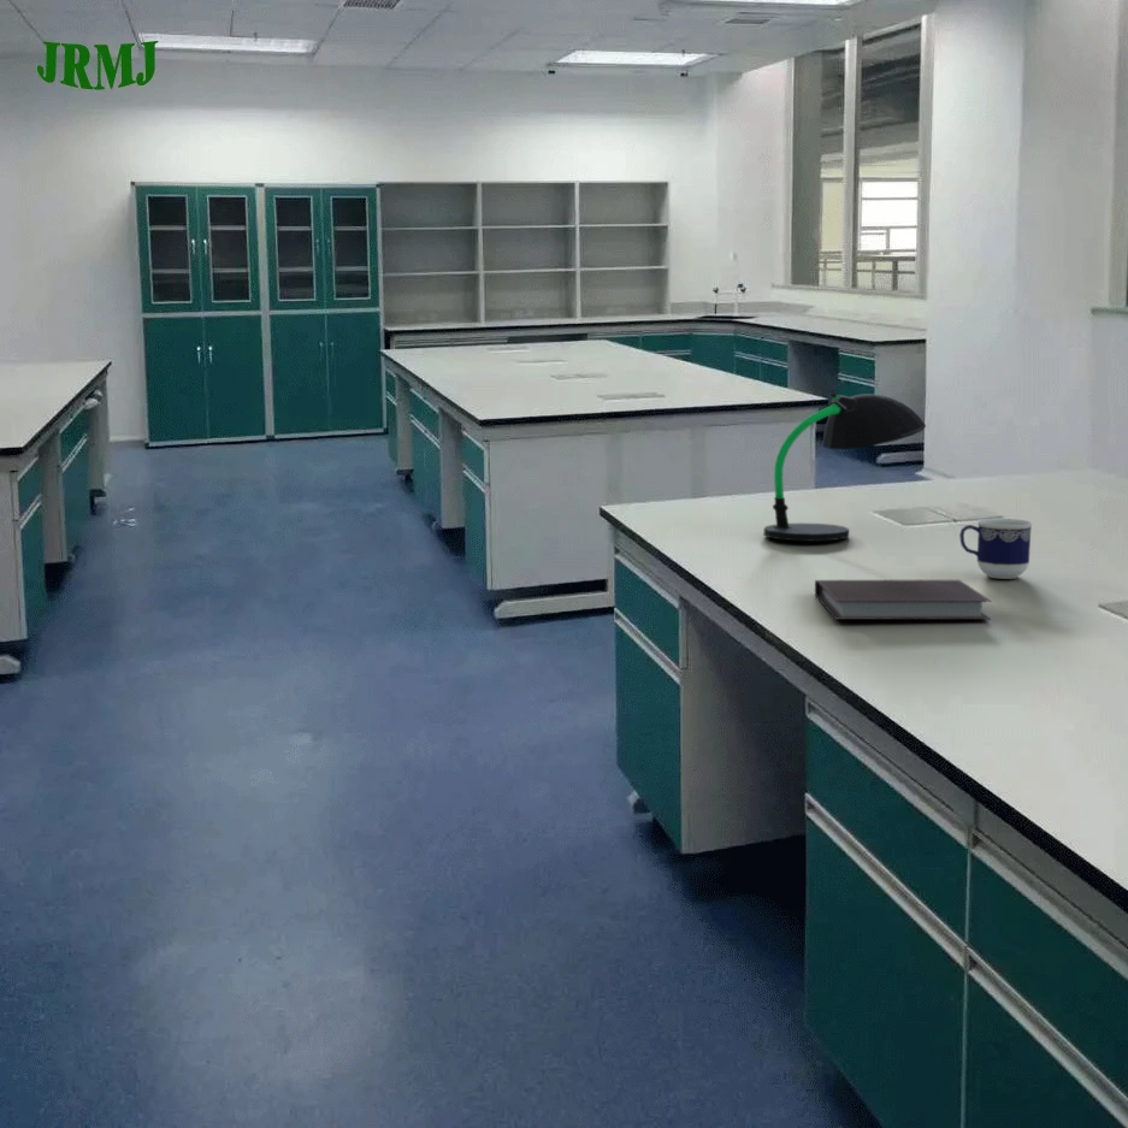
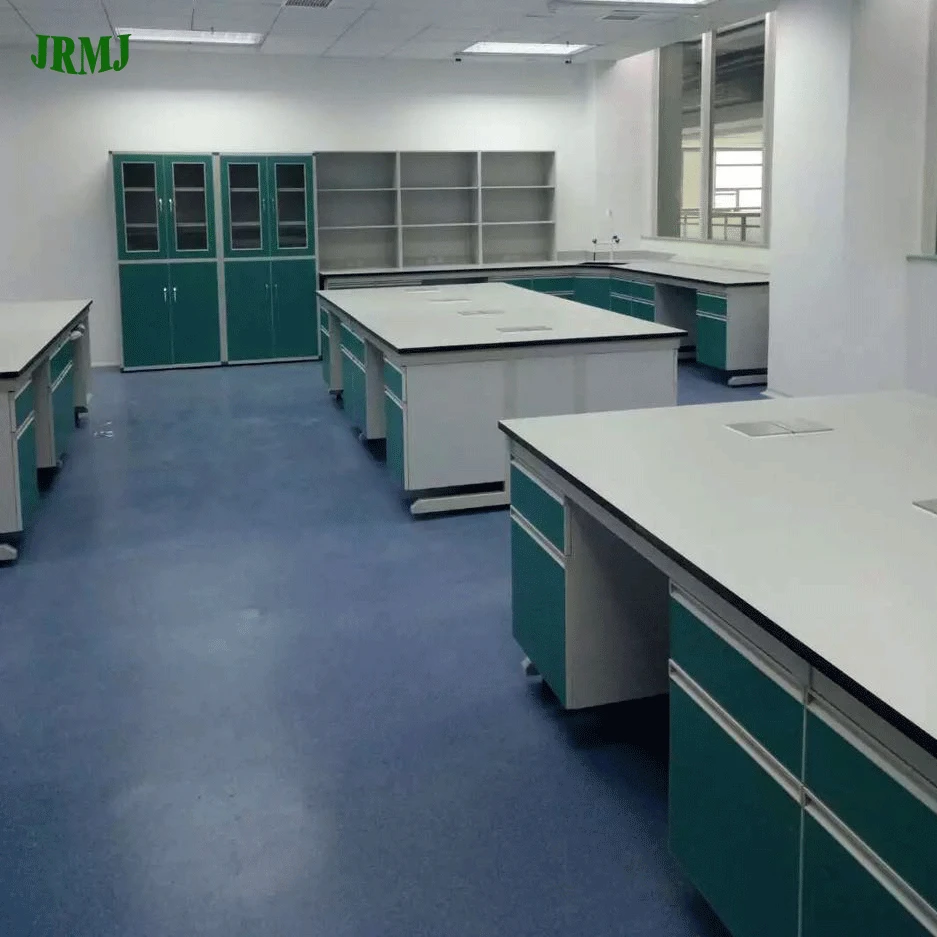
- cup [958,518,1034,580]
- notebook [814,579,993,621]
- desk lamp [763,391,927,543]
